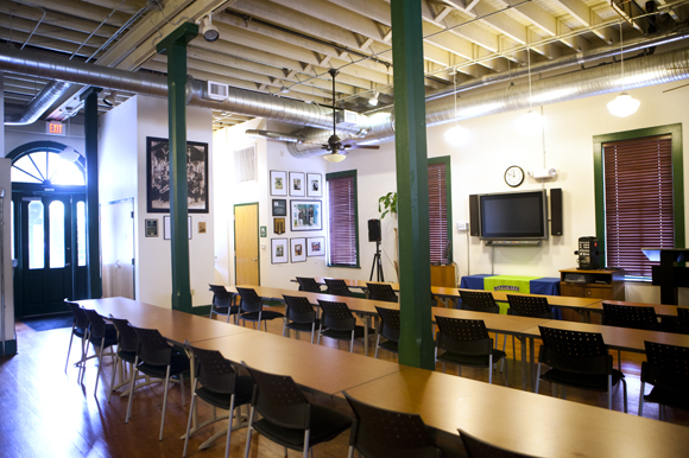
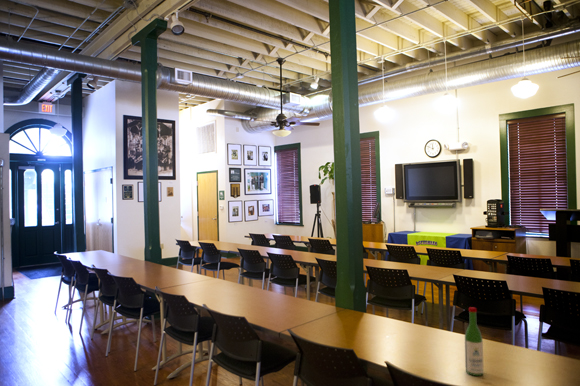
+ wine bottle [464,306,485,377]
